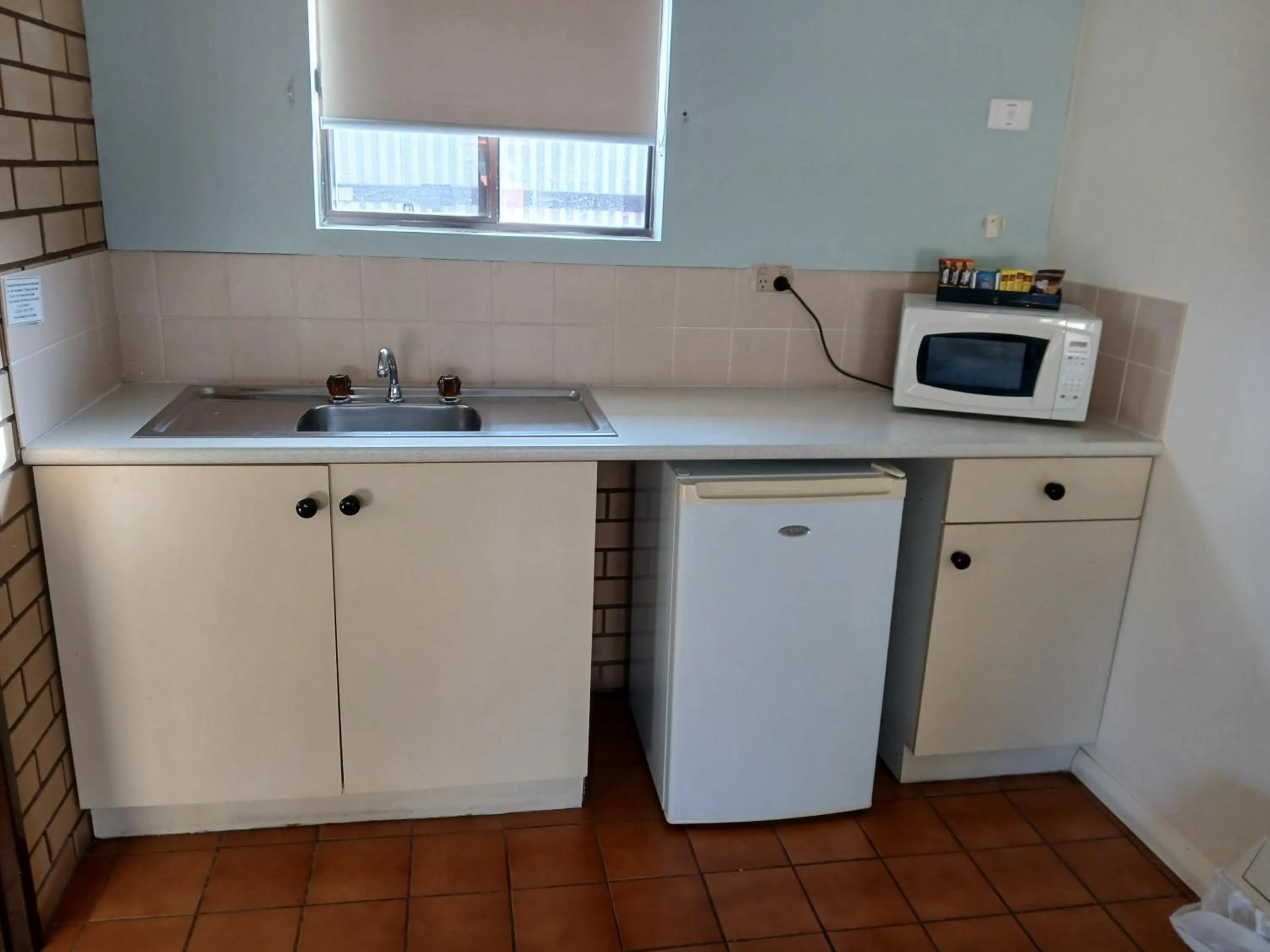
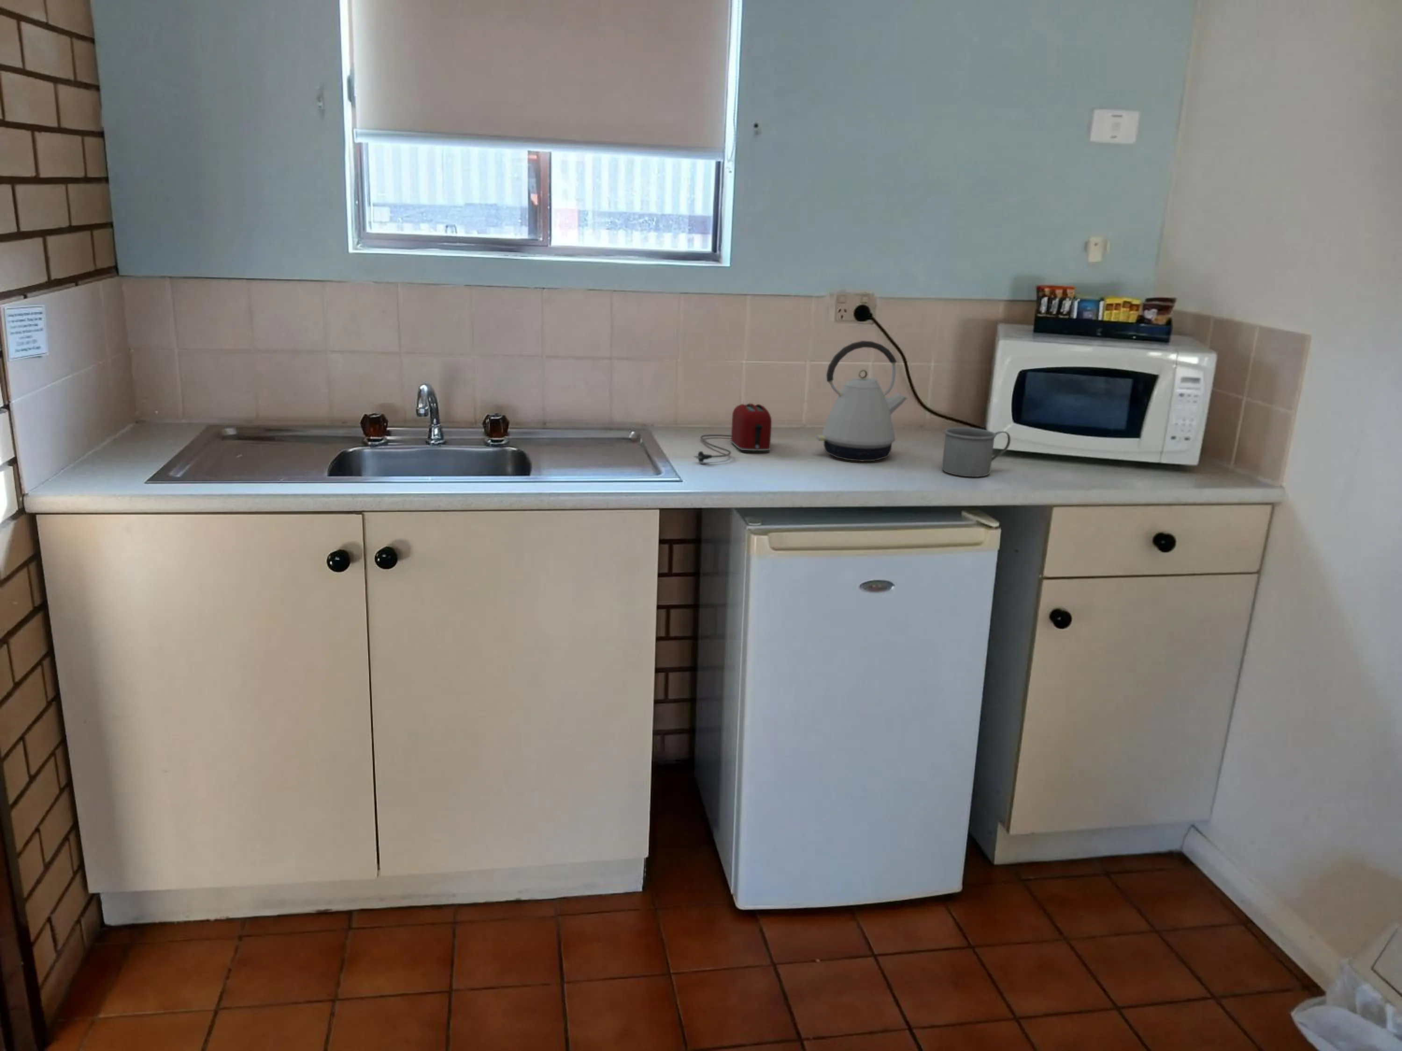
+ kettle [816,340,907,461]
+ toaster [693,403,772,463]
+ mug [942,427,1011,477]
